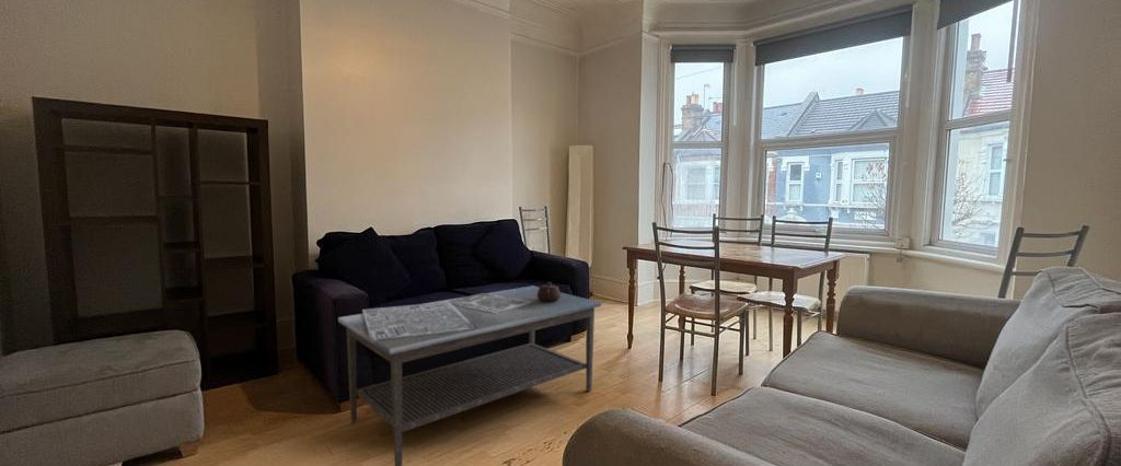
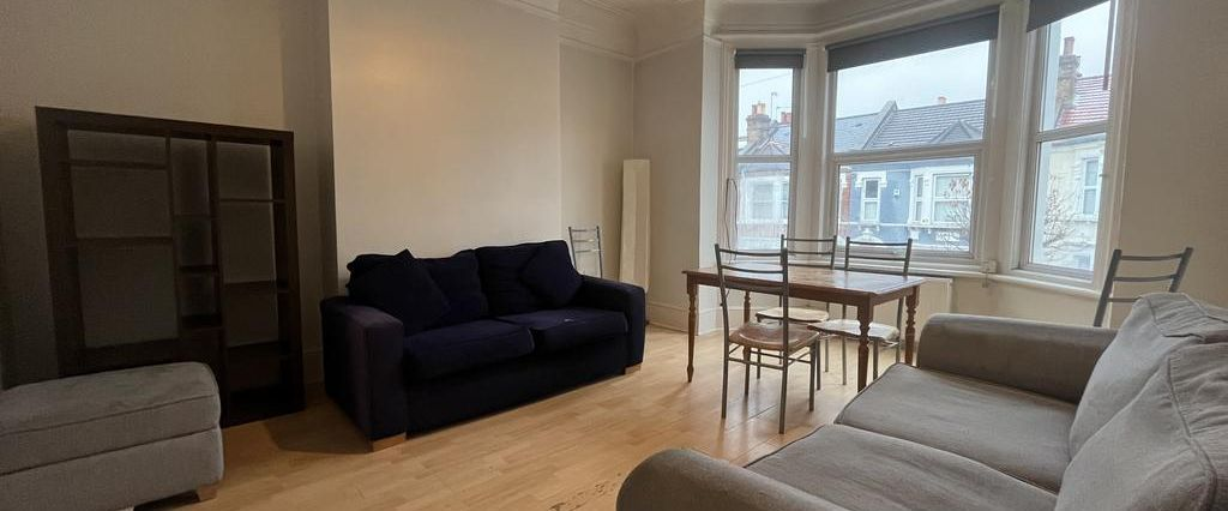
- coffee table [337,281,602,466]
